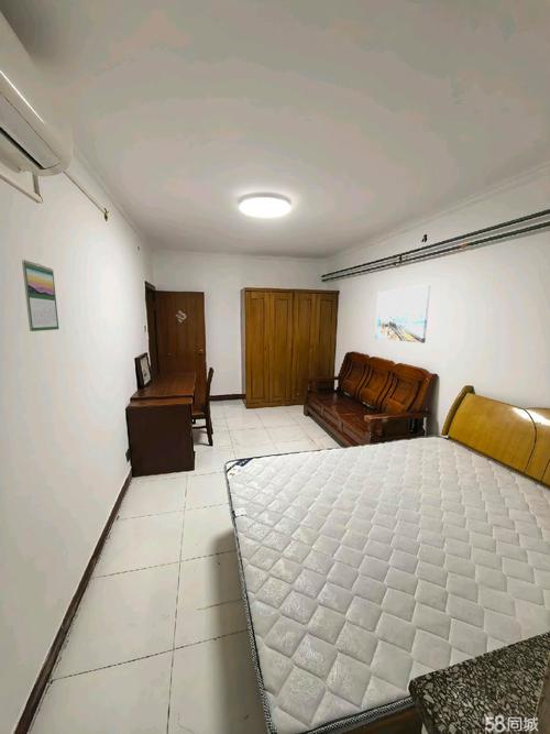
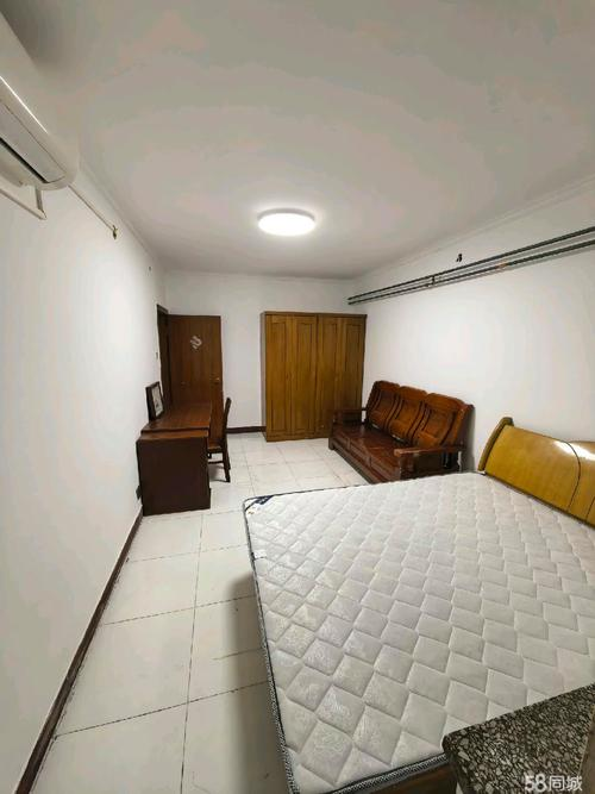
- wall art [374,284,431,344]
- calendar [21,259,59,332]
